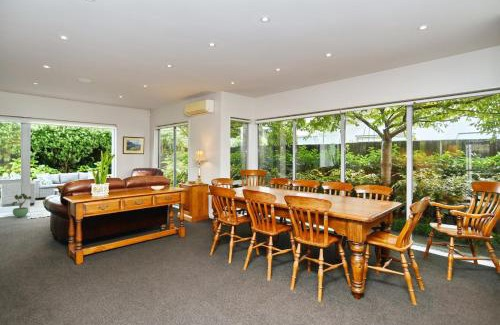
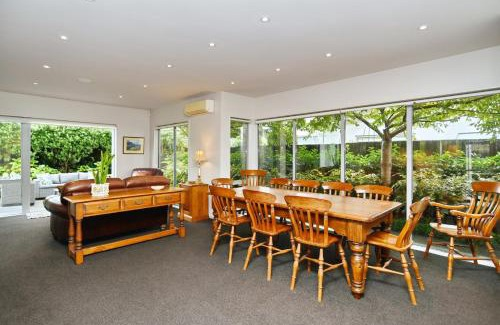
- potted plant [11,192,32,218]
